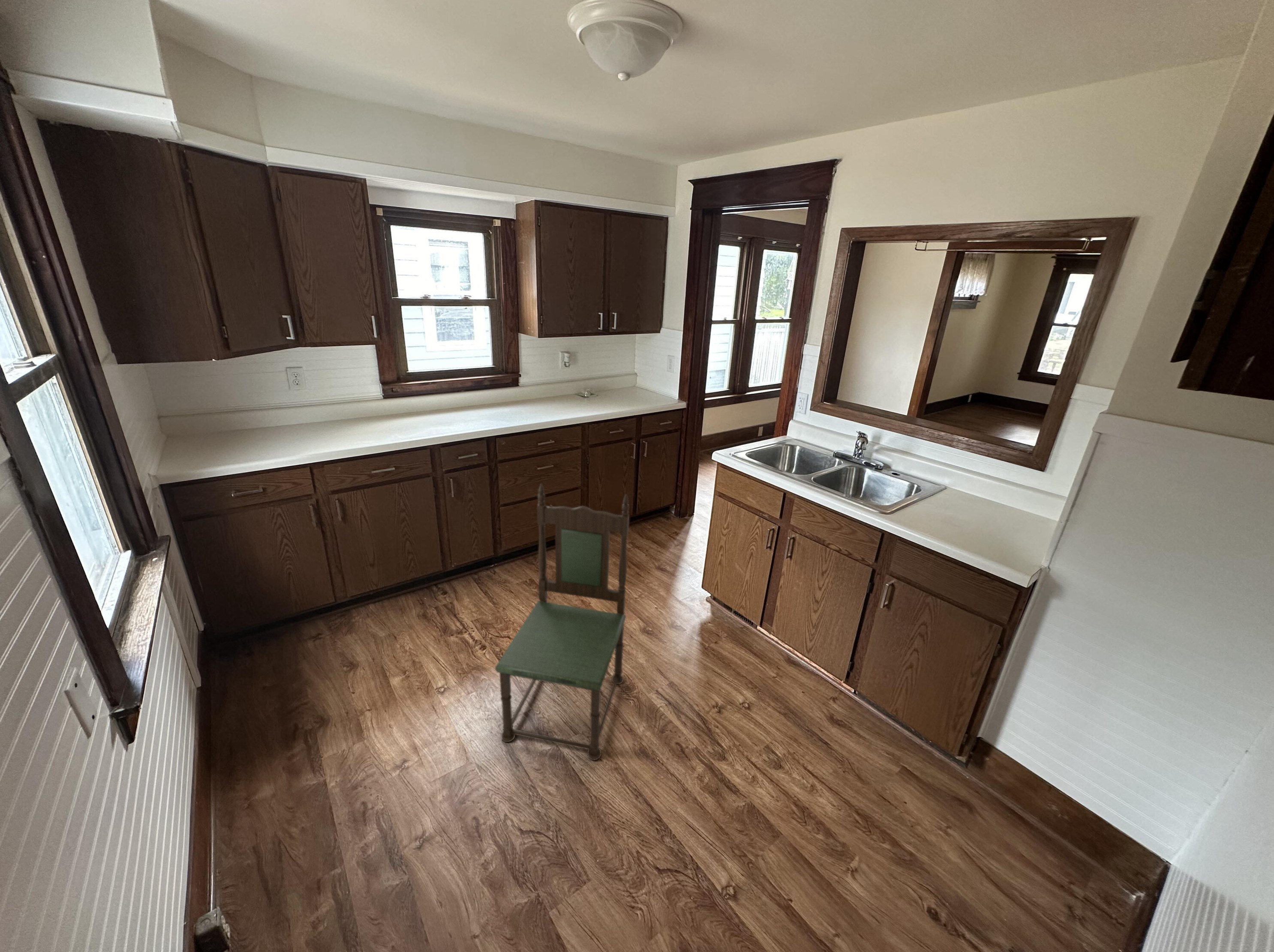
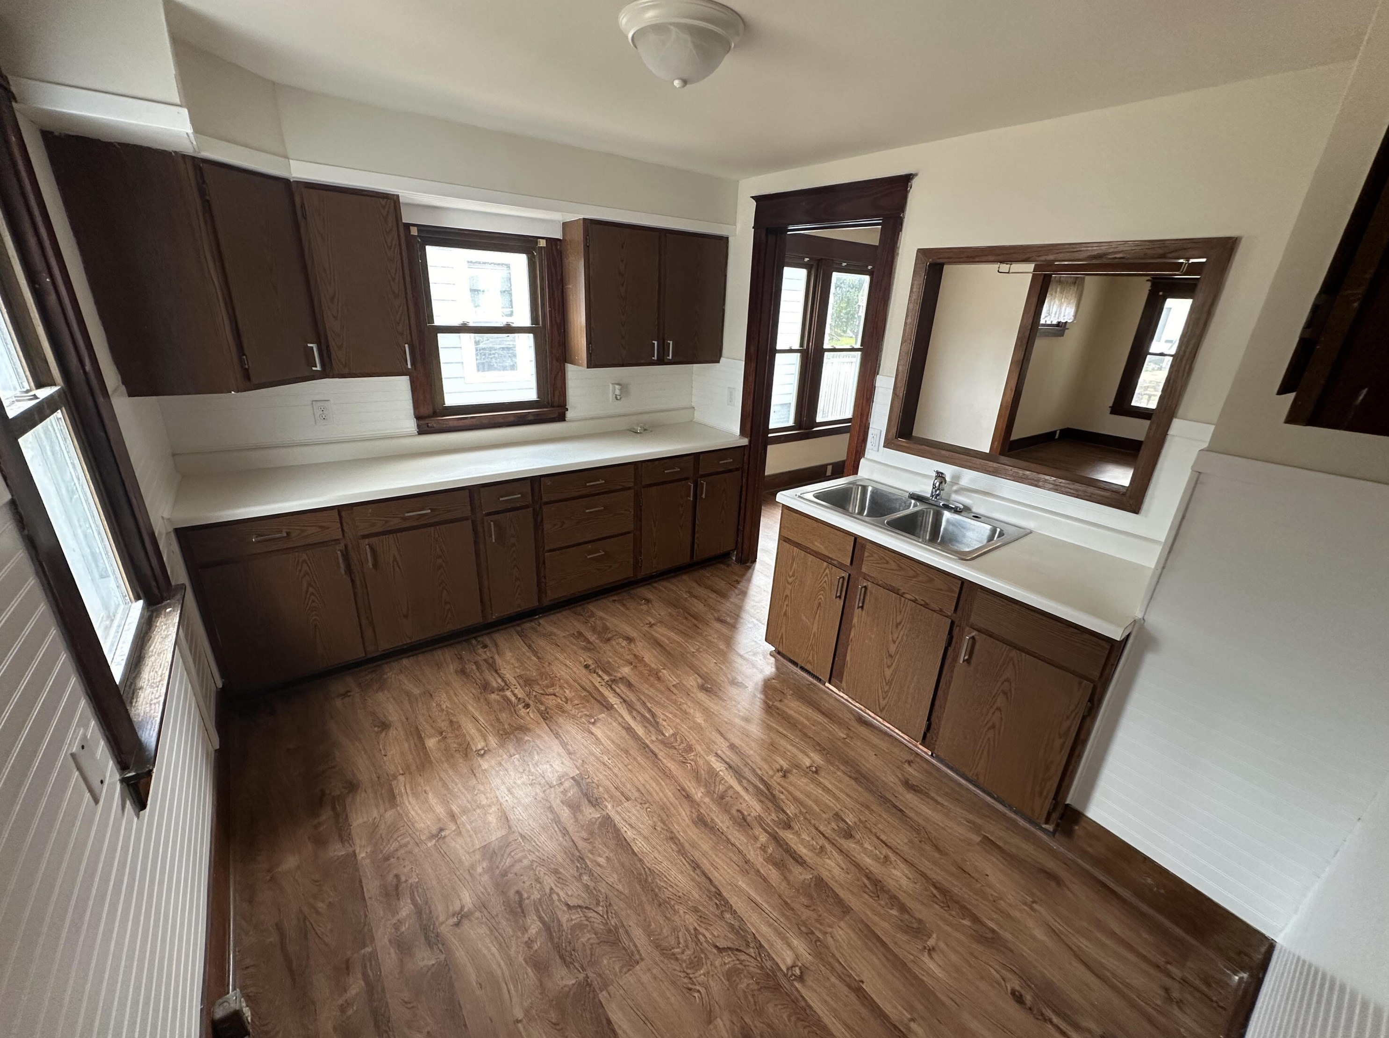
- dining chair [495,483,630,760]
